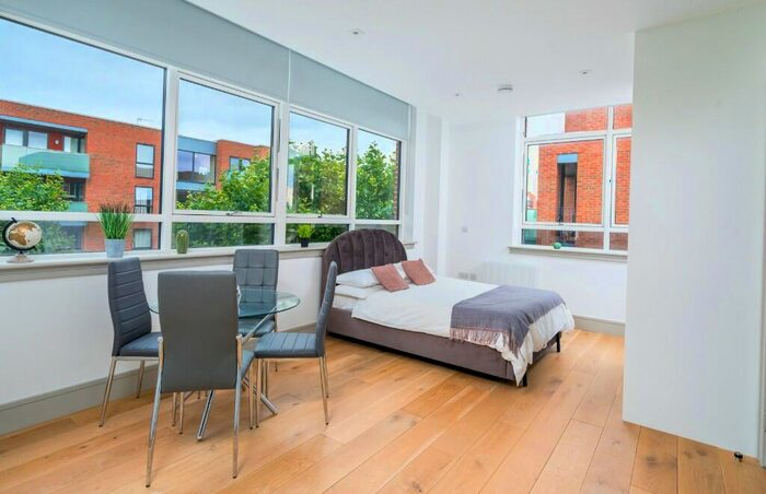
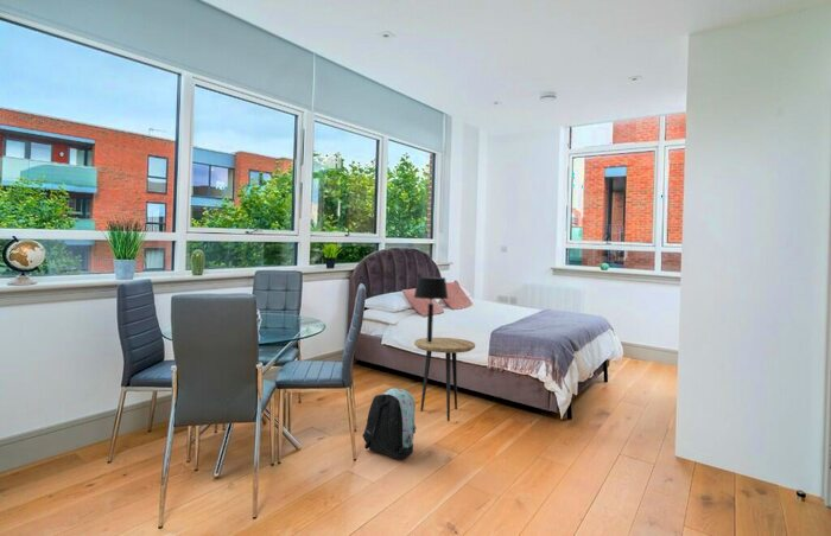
+ backpack [361,388,417,460]
+ side table [413,337,476,422]
+ table lamp [413,276,449,343]
